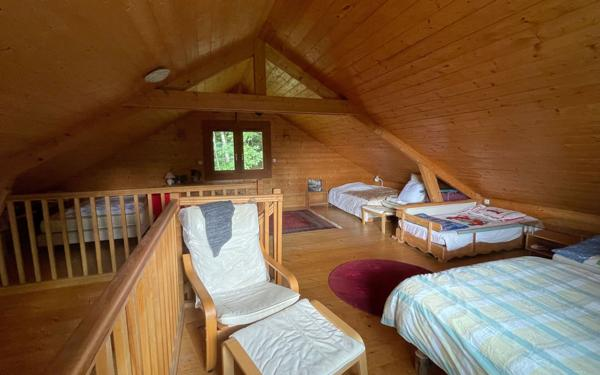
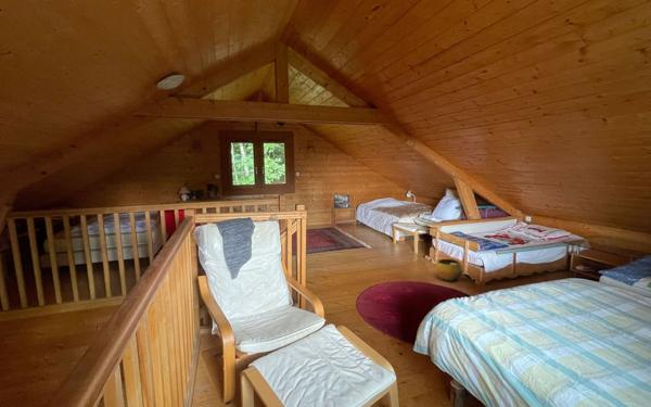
+ clay pot [434,258,463,282]
